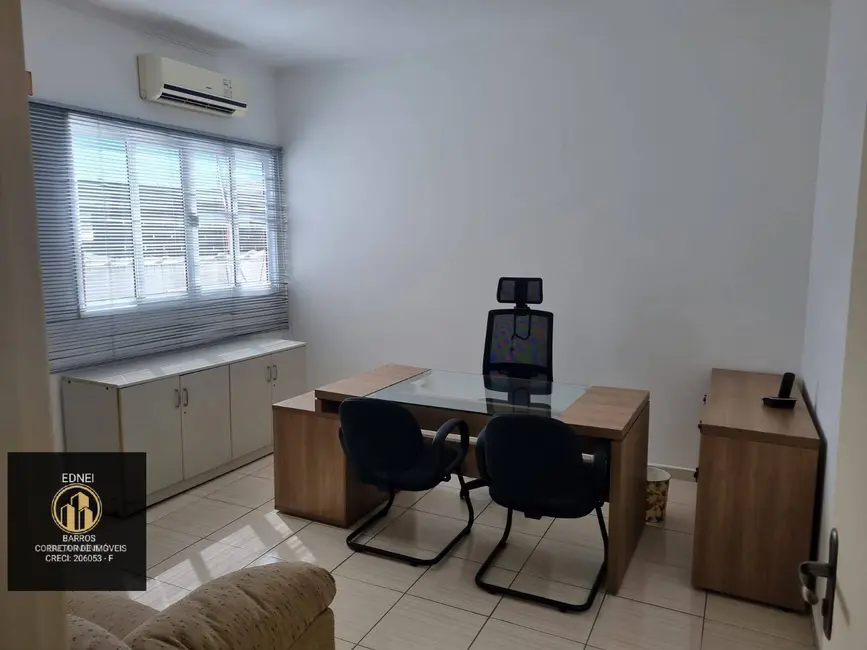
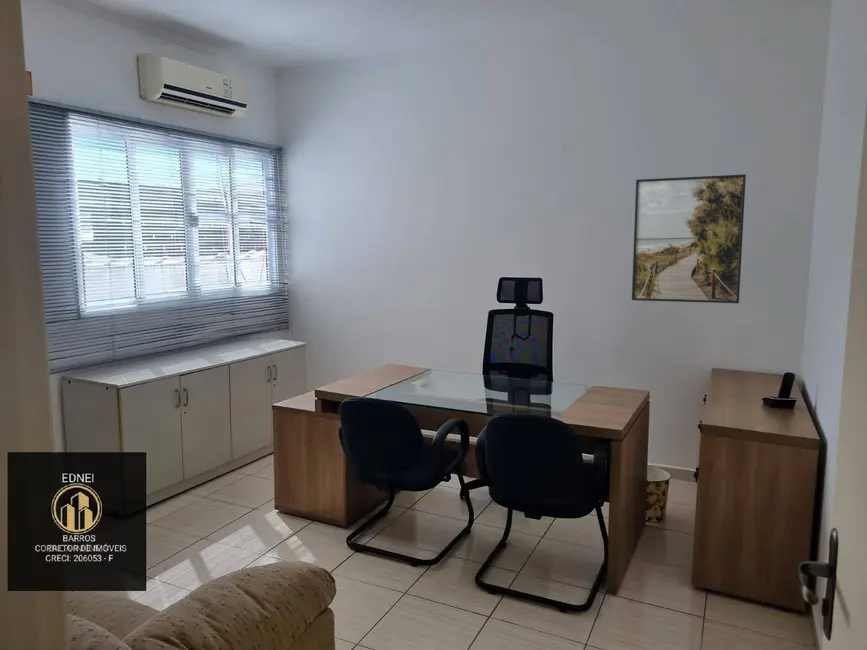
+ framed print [631,173,747,304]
